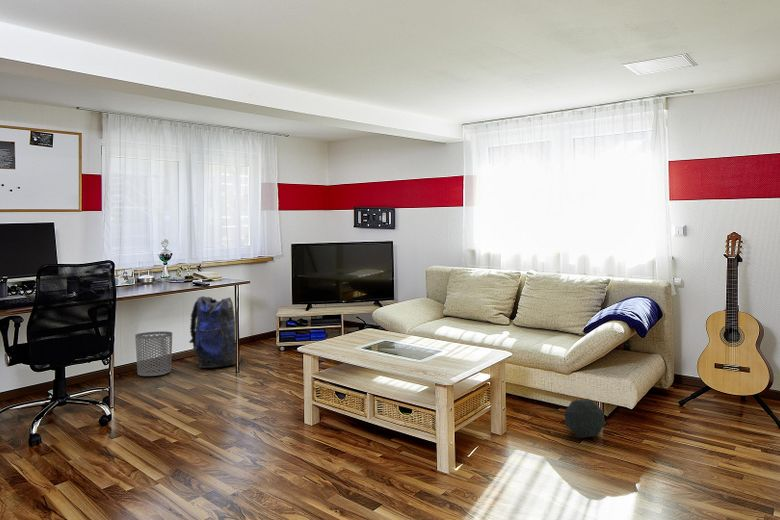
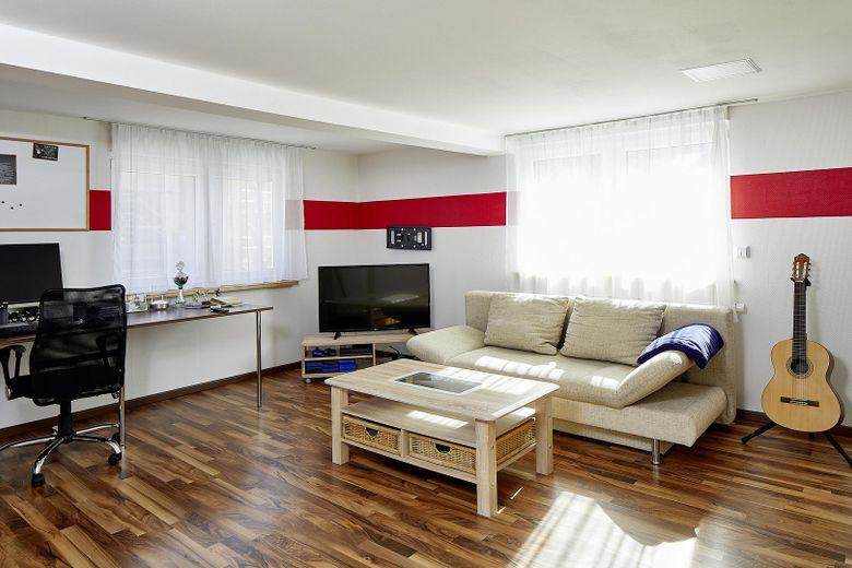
- waste bin [134,330,173,377]
- backpack [188,295,237,369]
- ball [558,398,606,439]
